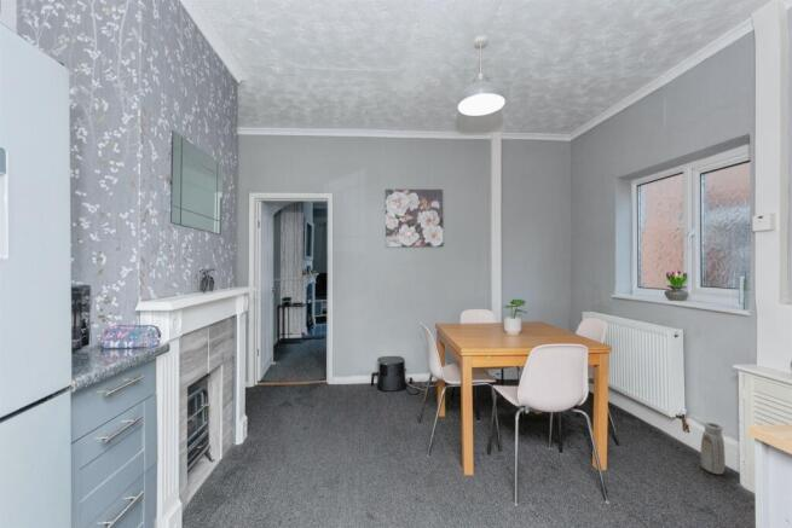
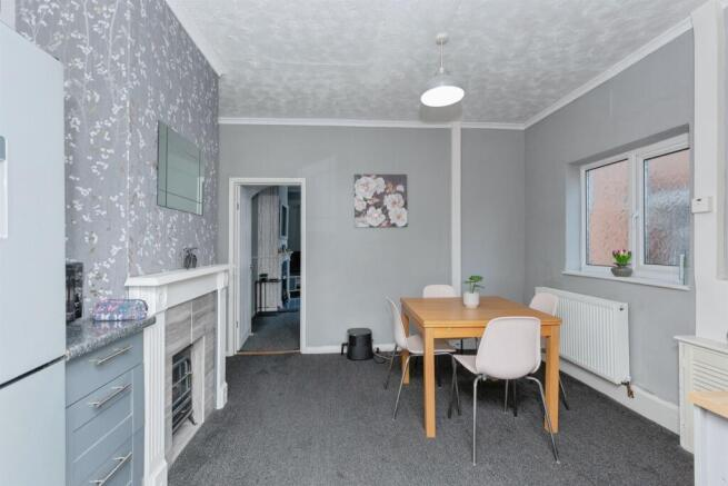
- vase [699,422,727,475]
